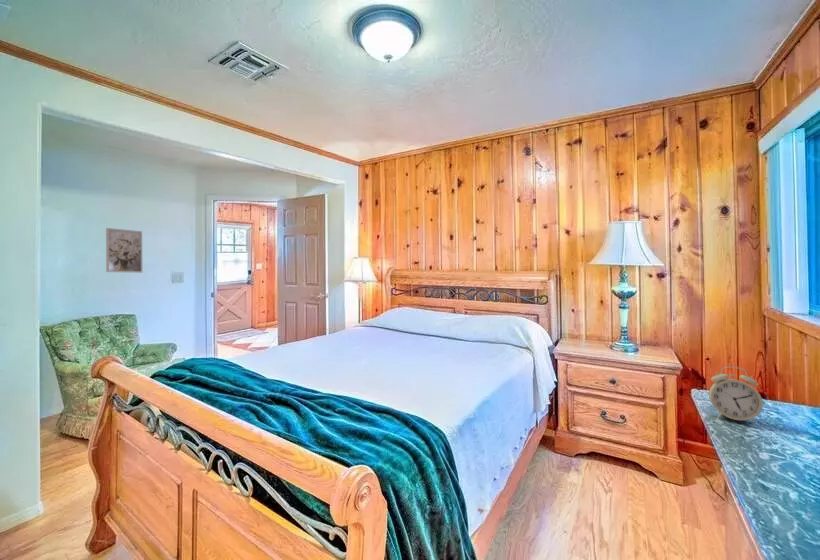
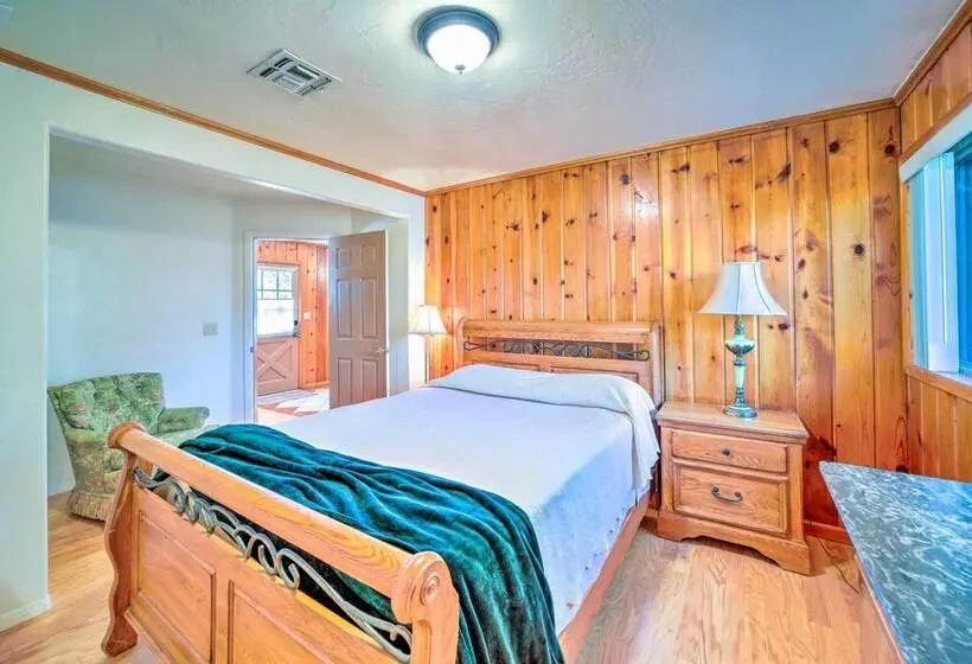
- wall art [105,227,143,274]
- alarm clock [708,366,764,424]
